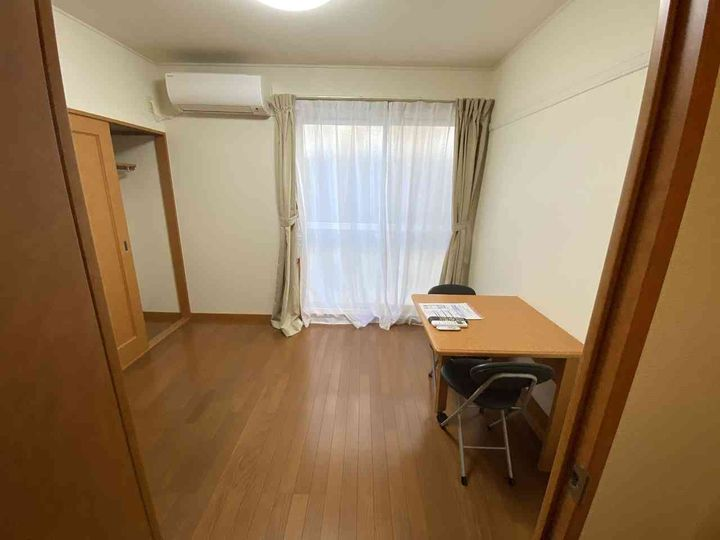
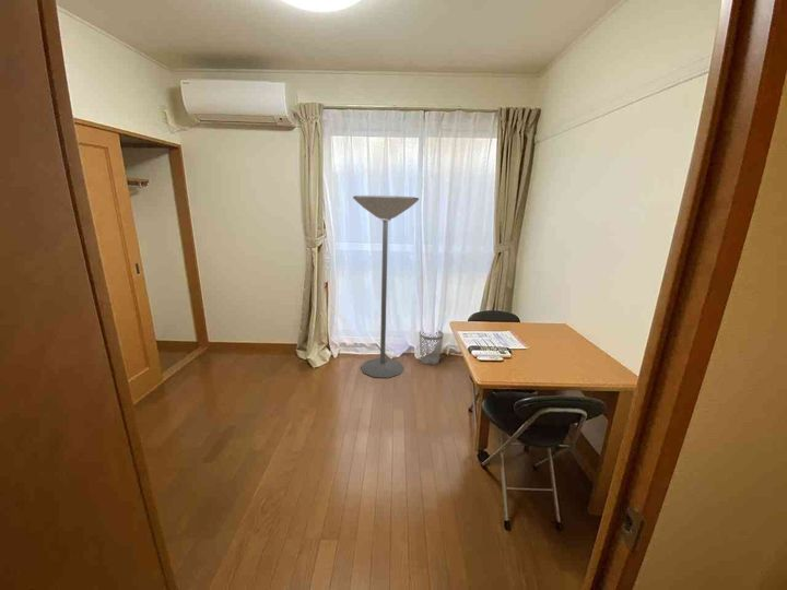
+ floor lamp [352,194,420,379]
+ wastebasket [419,329,445,366]
